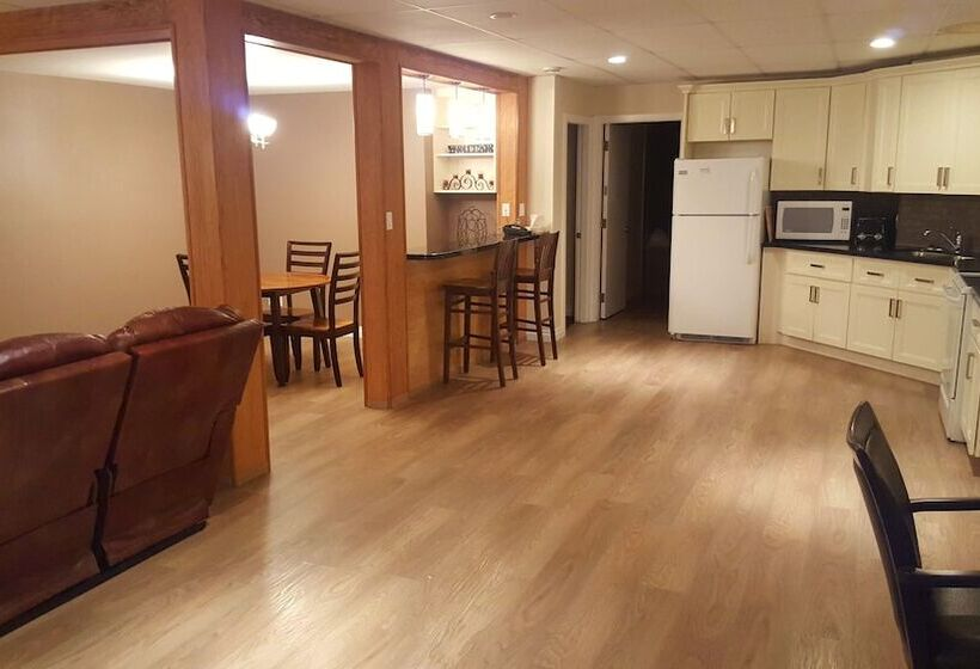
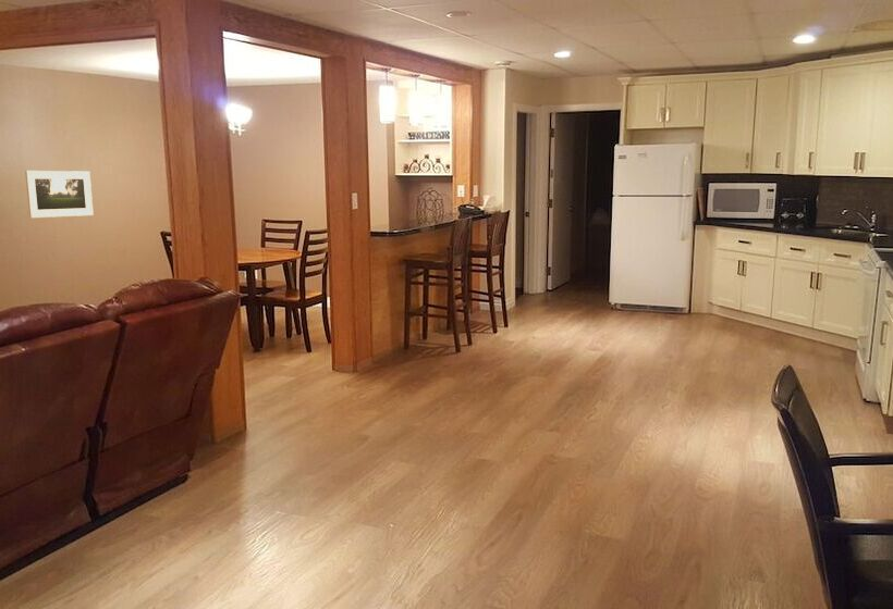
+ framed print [24,170,95,219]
